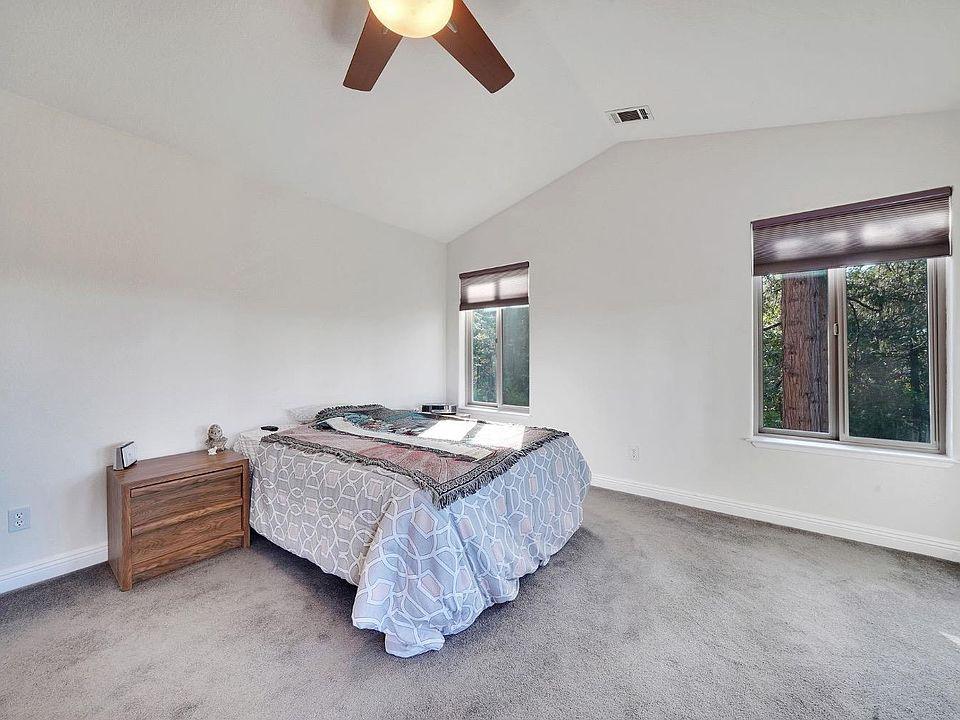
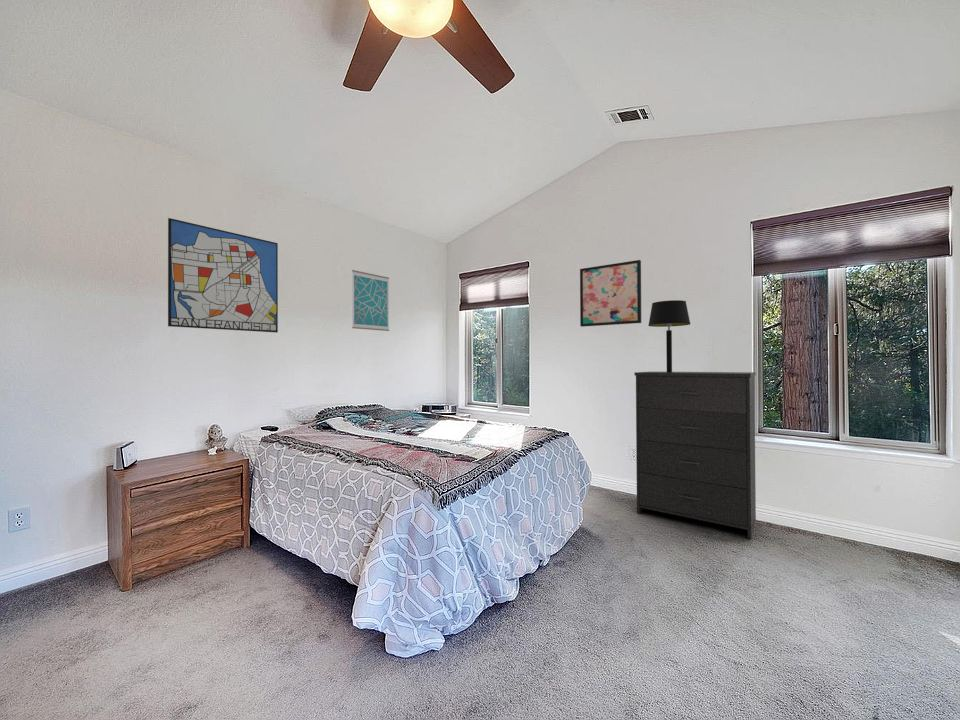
+ dresser [633,370,757,539]
+ wall art [351,269,390,332]
+ table lamp [647,299,691,372]
+ wall art [579,259,642,328]
+ wall art [167,217,279,334]
